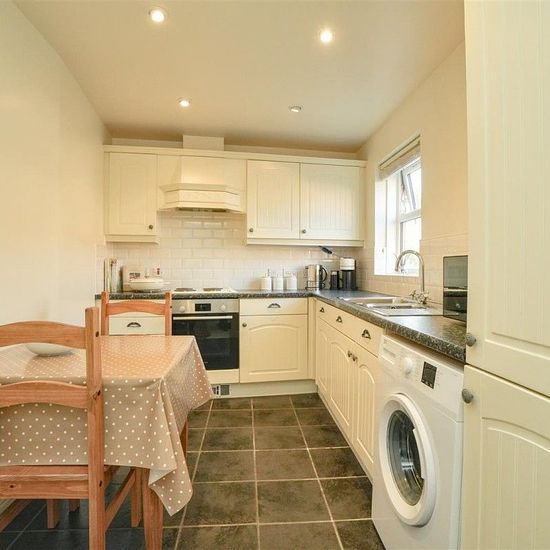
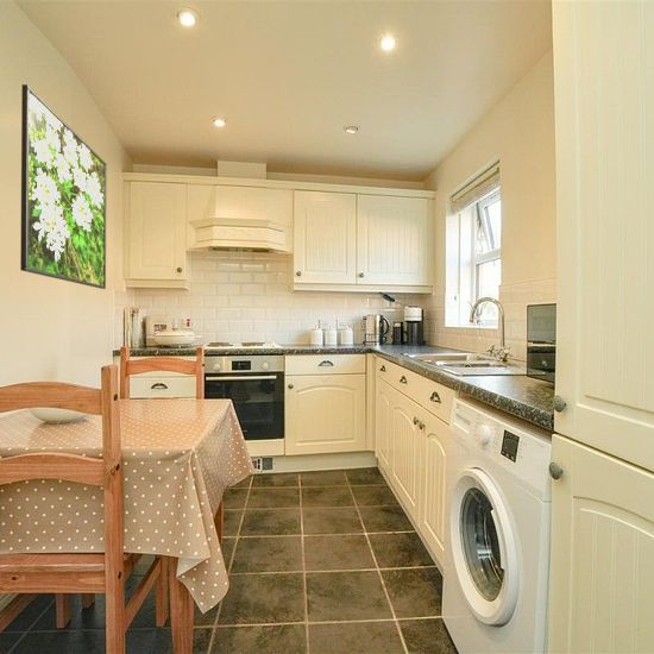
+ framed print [19,83,108,290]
